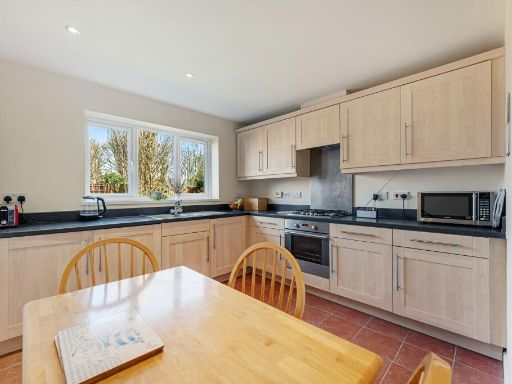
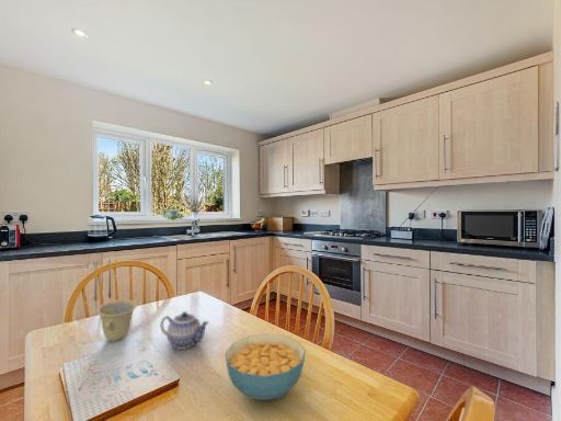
+ teapot [160,310,210,351]
+ cereal bowl [224,332,307,401]
+ cup [95,298,138,342]
